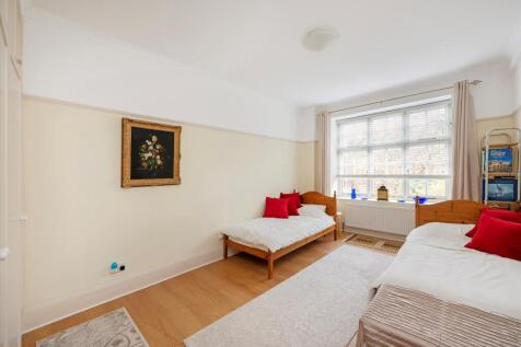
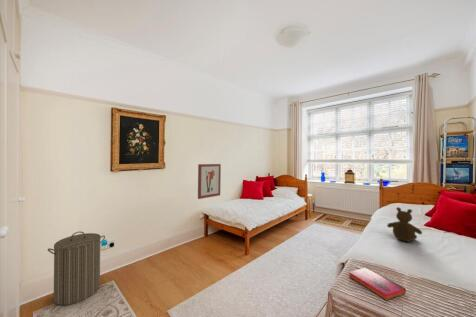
+ wall art [197,163,222,200]
+ laundry hamper [47,231,106,306]
+ hardback book [348,266,407,301]
+ teddy bear [386,206,423,243]
